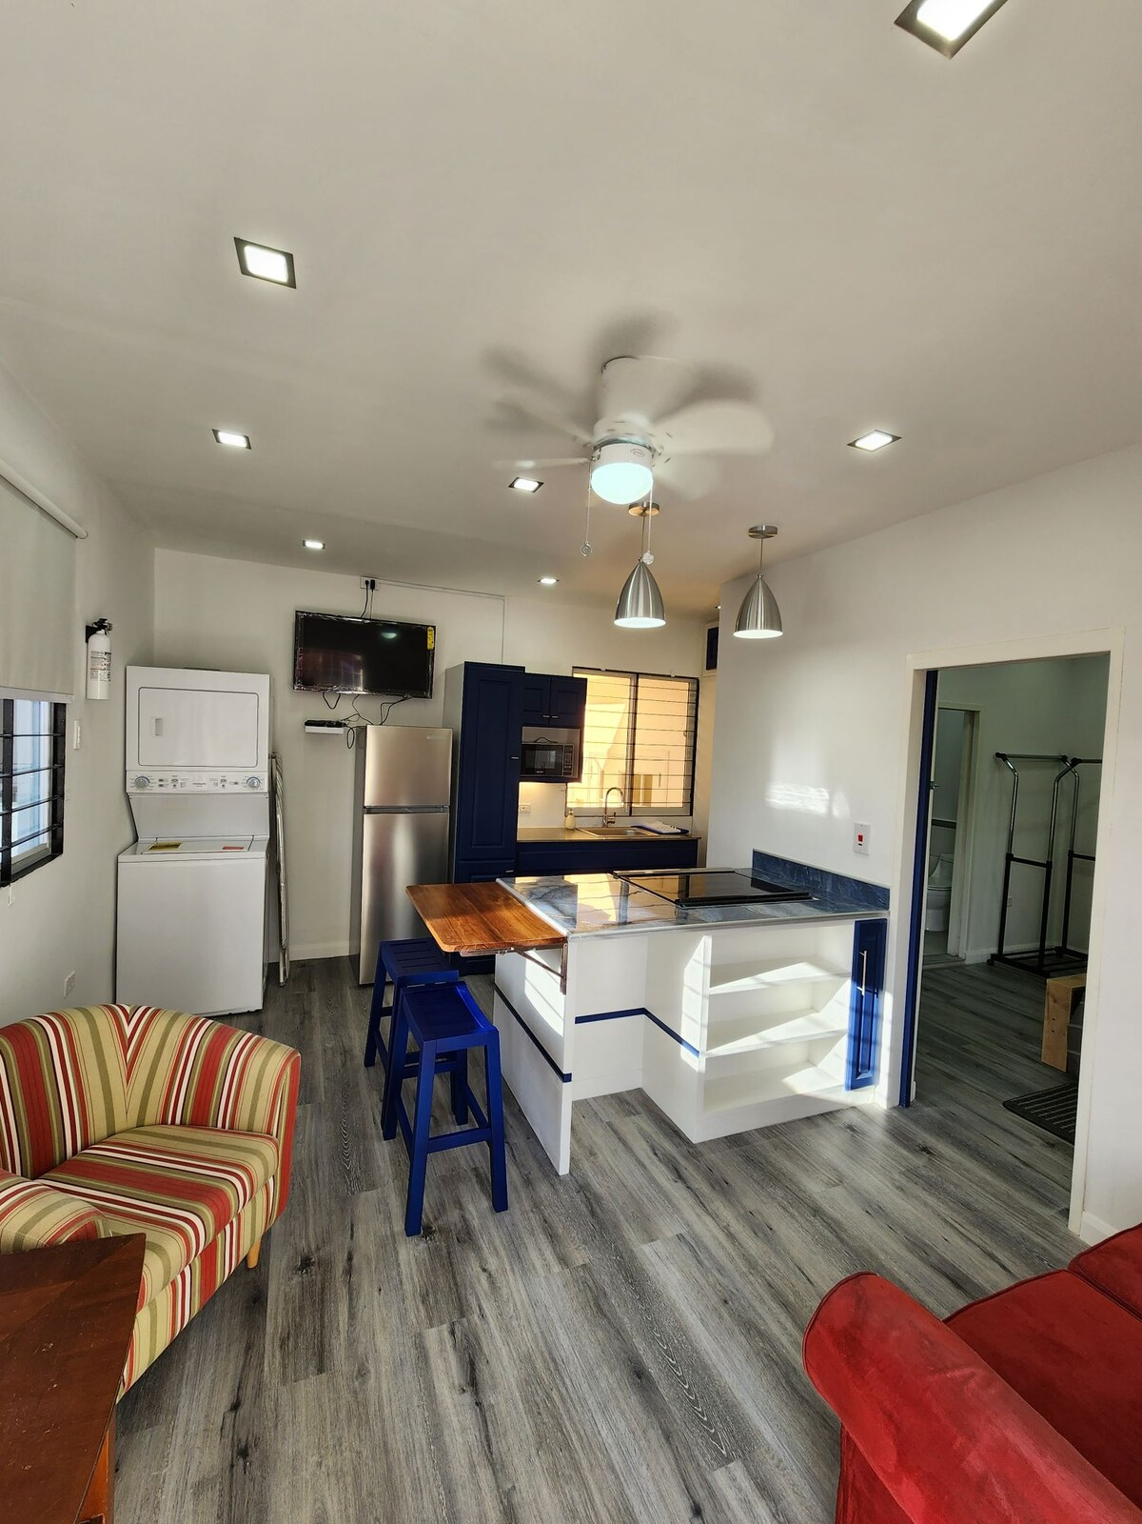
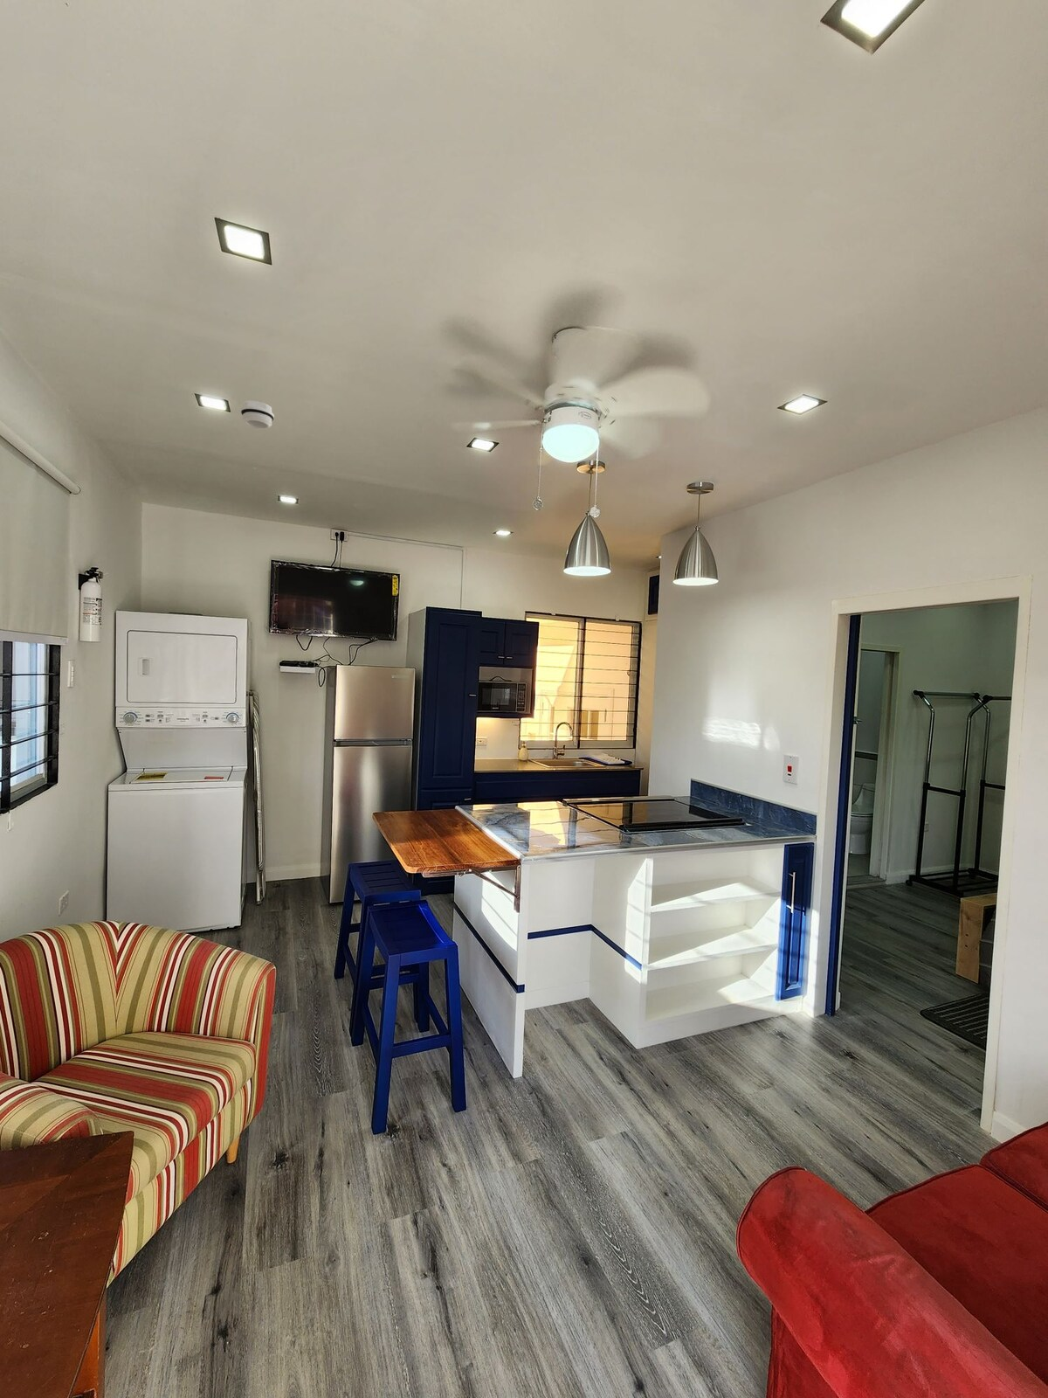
+ smoke detector [240,401,275,430]
